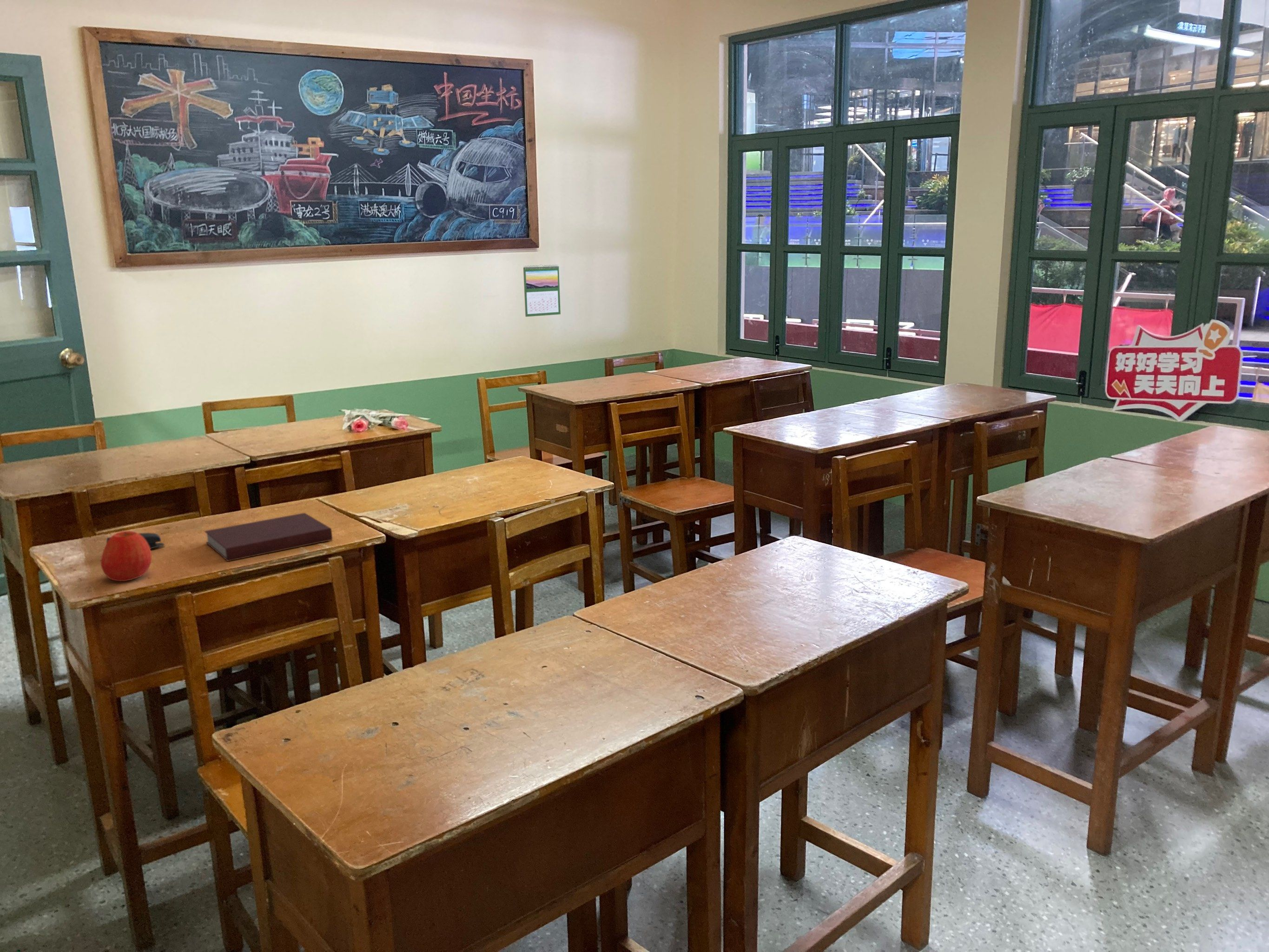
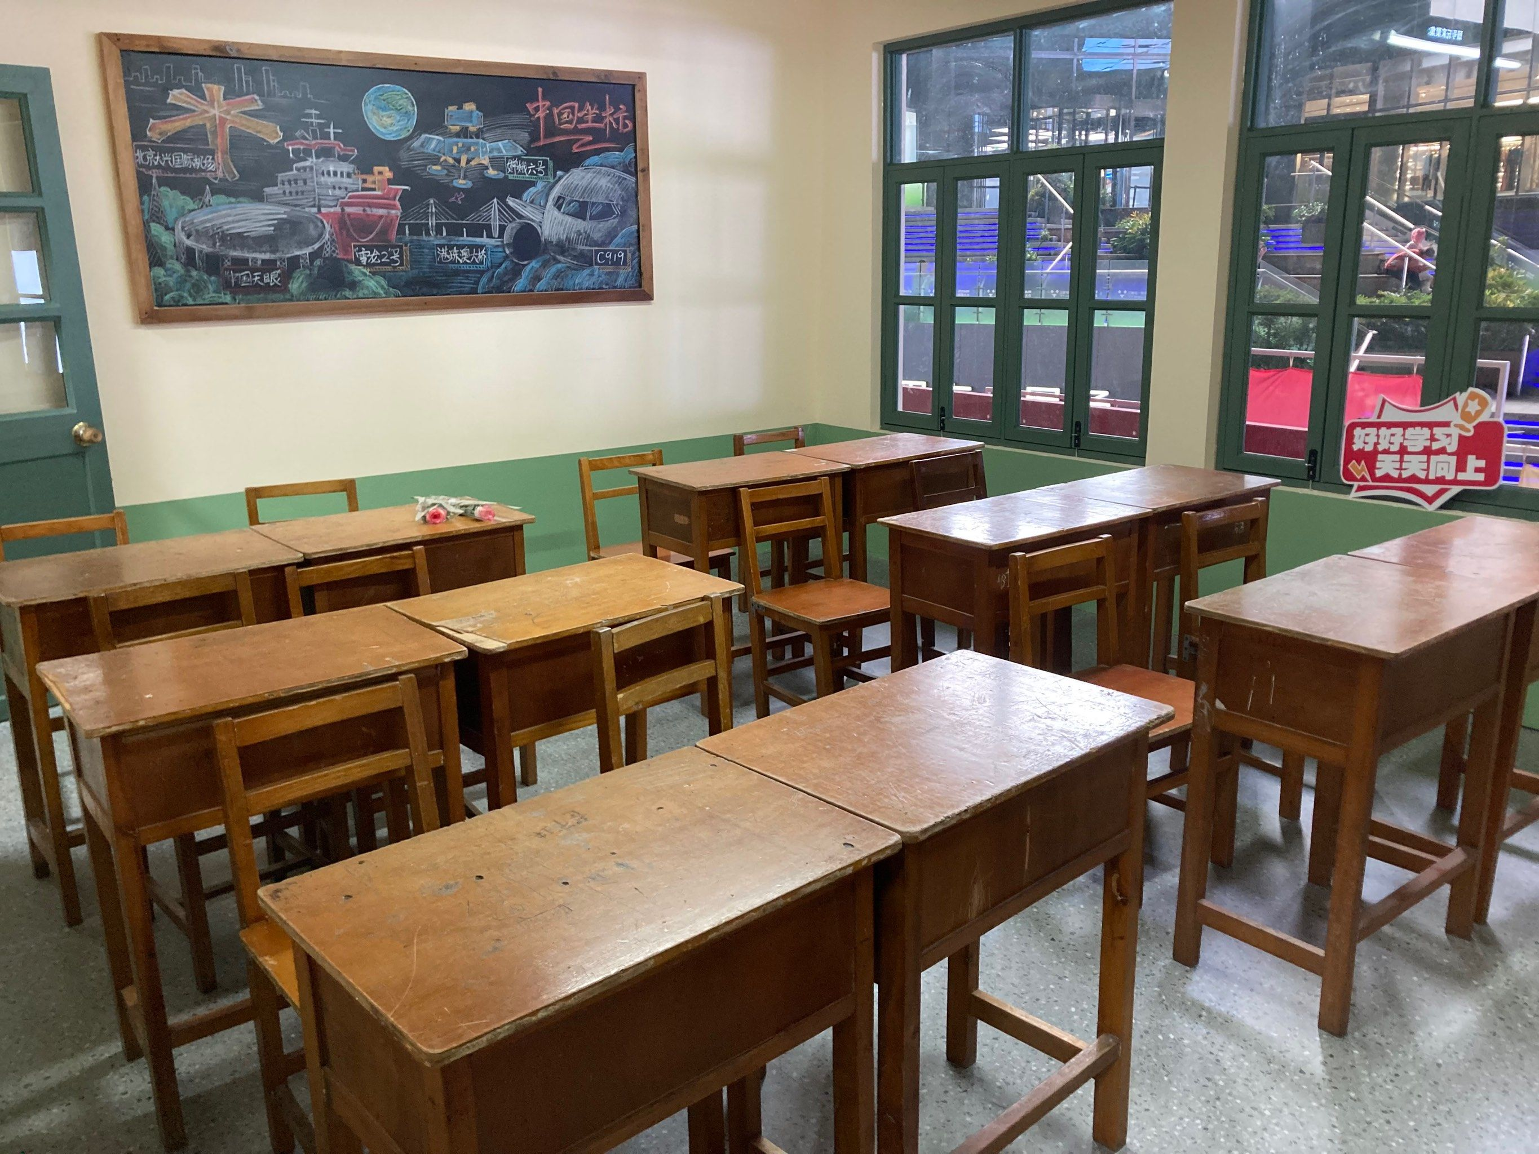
- stapler [106,532,165,549]
- calendar [523,264,561,317]
- notebook [204,512,333,562]
- apple [100,530,152,582]
